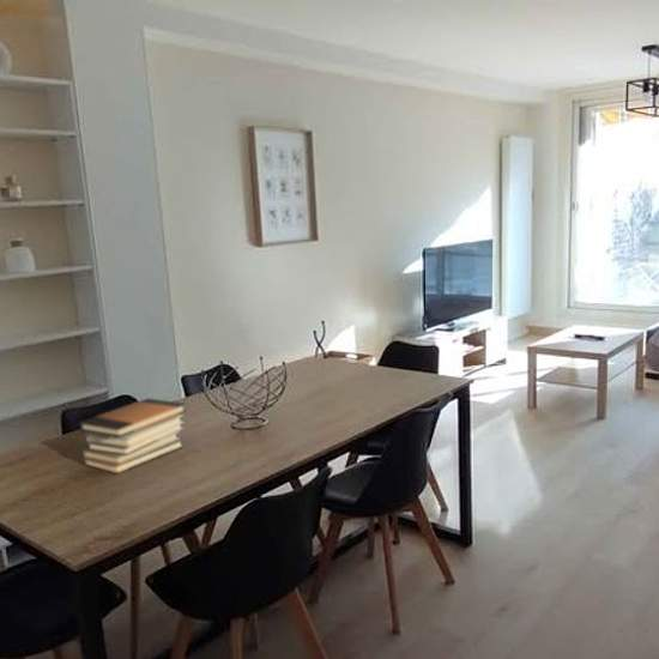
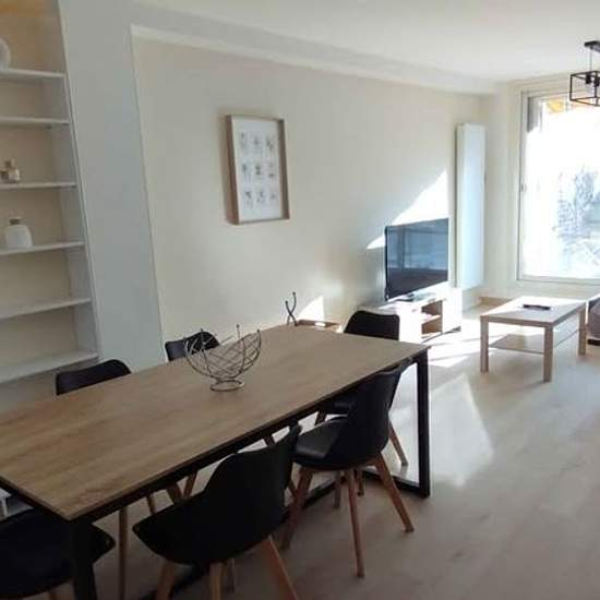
- book stack [78,397,188,474]
